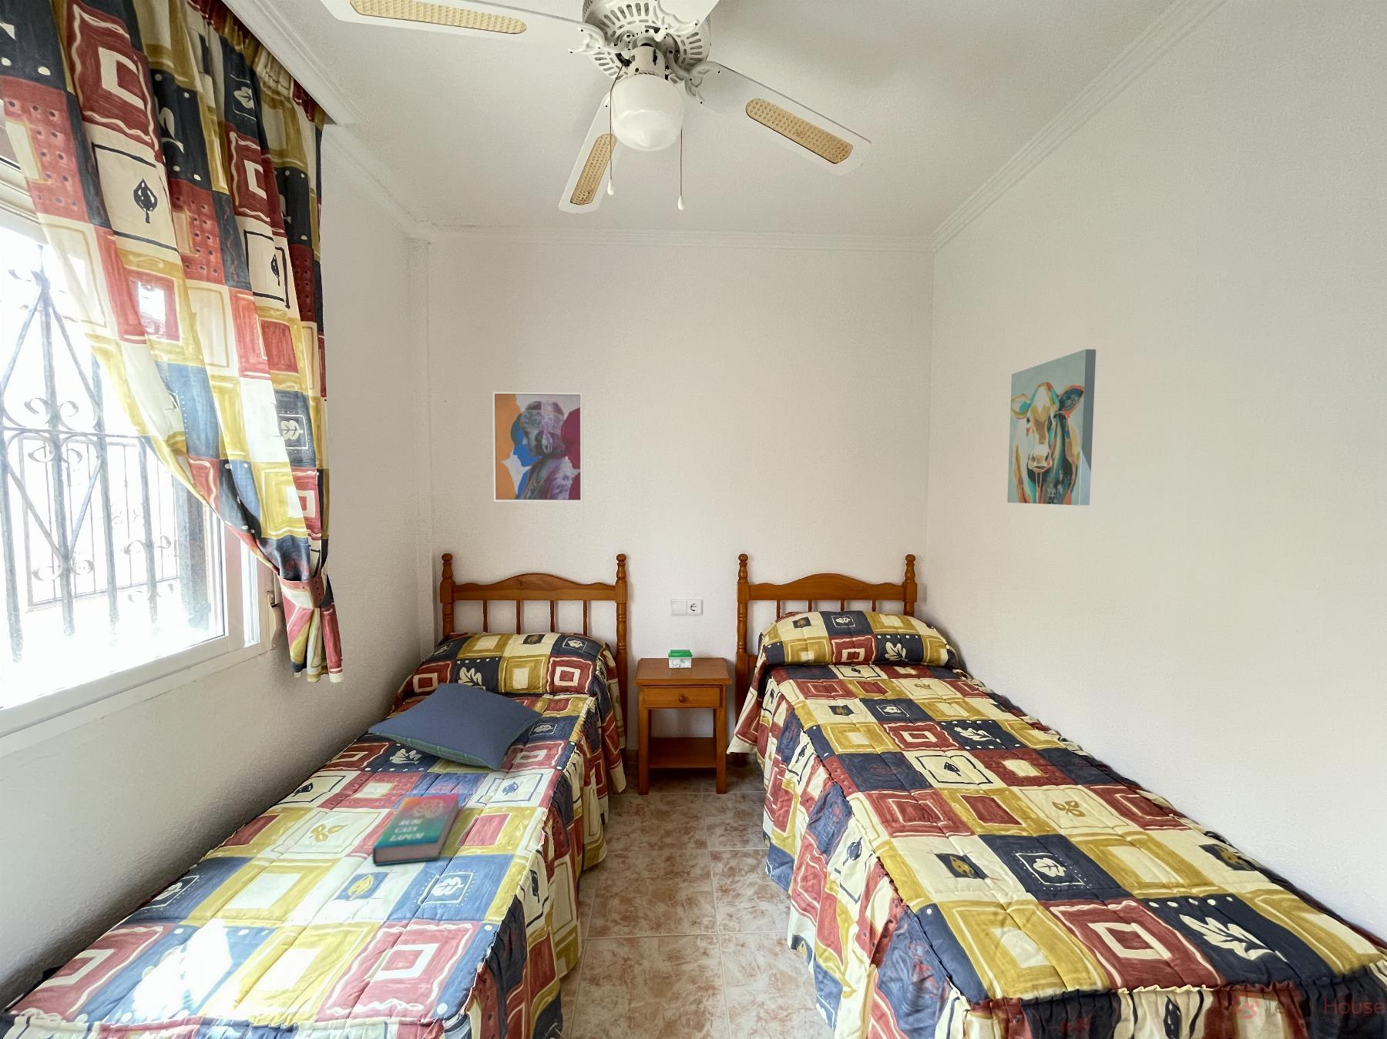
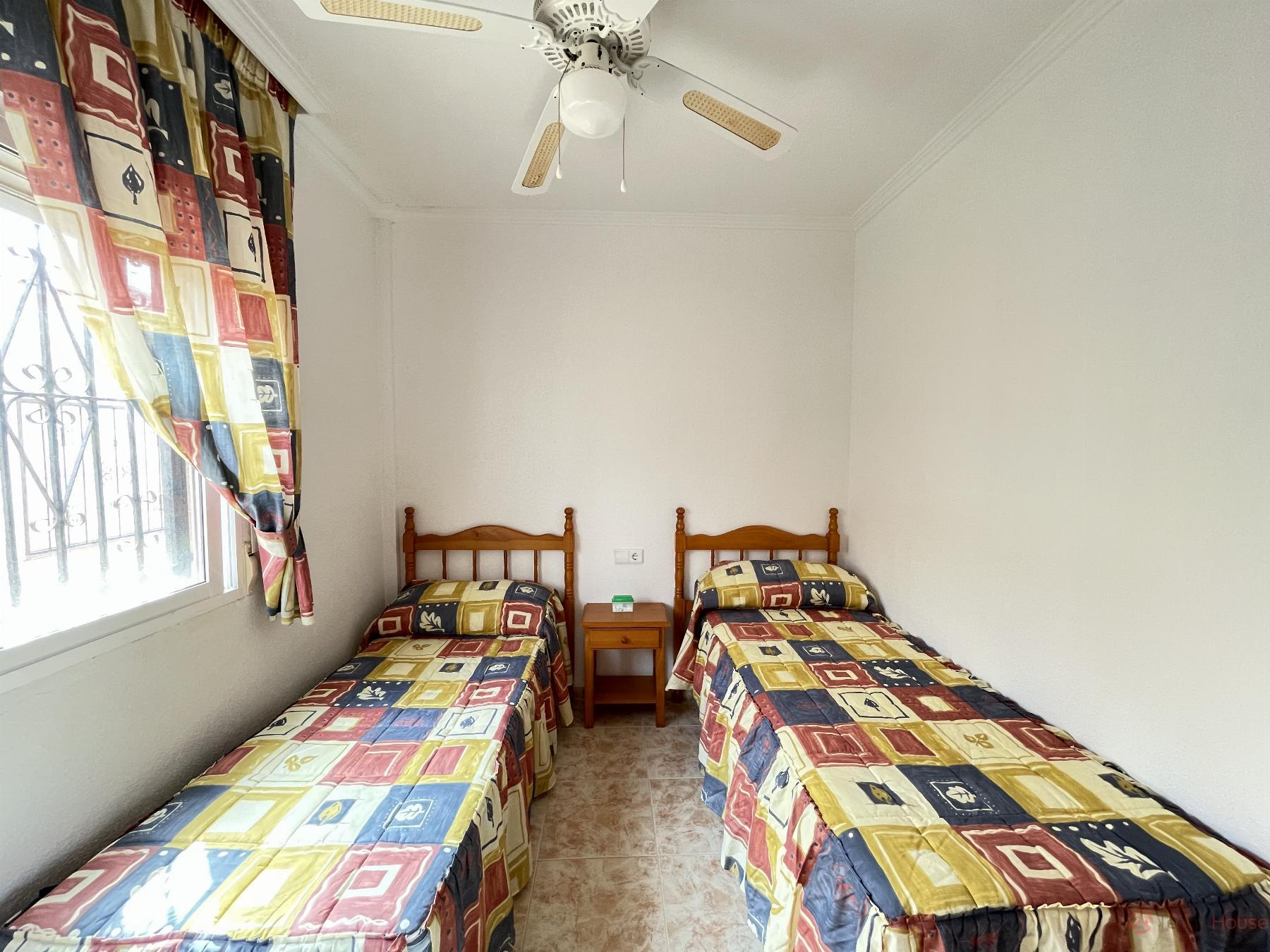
- wall art [491,391,584,502]
- pillow [368,682,543,772]
- wall art [1006,348,1096,506]
- book [371,792,460,865]
